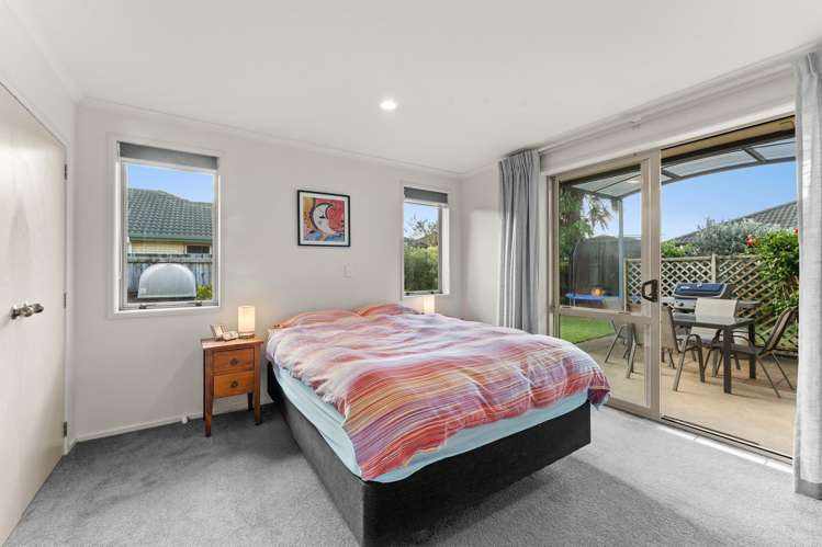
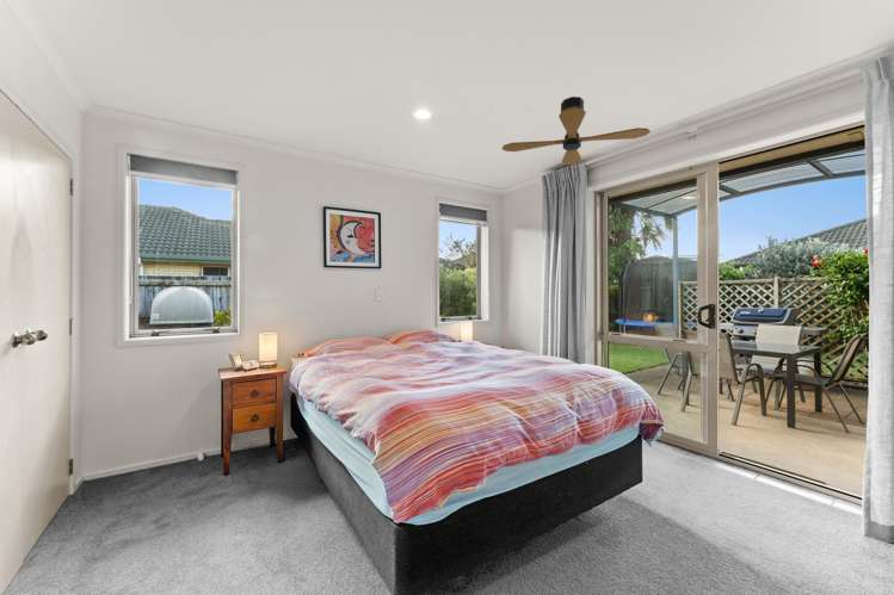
+ ceiling fan [501,95,652,166]
